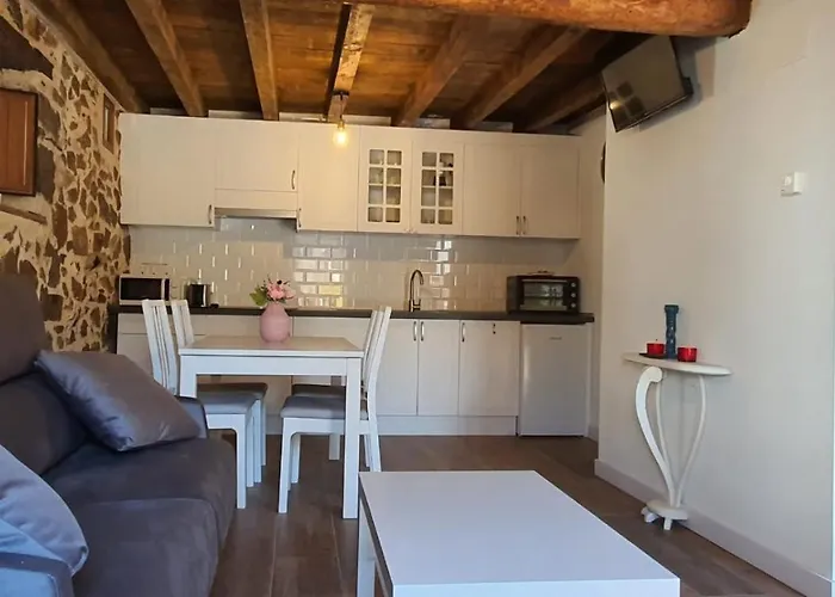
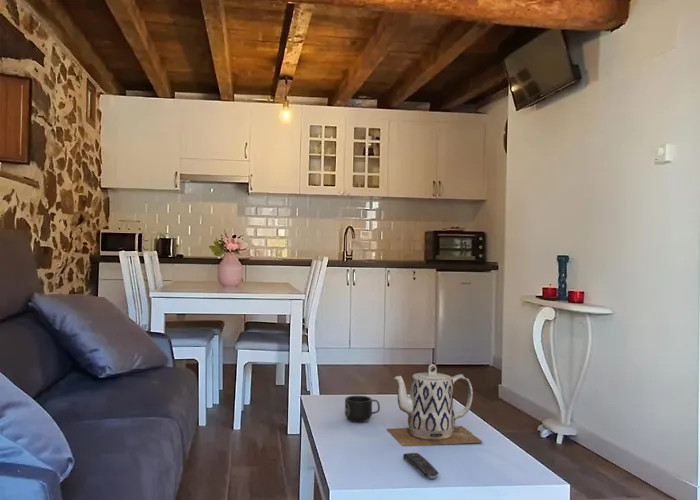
+ teapot [386,363,484,447]
+ remote control [402,452,440,480]
+ mug [344,395,381,423]
